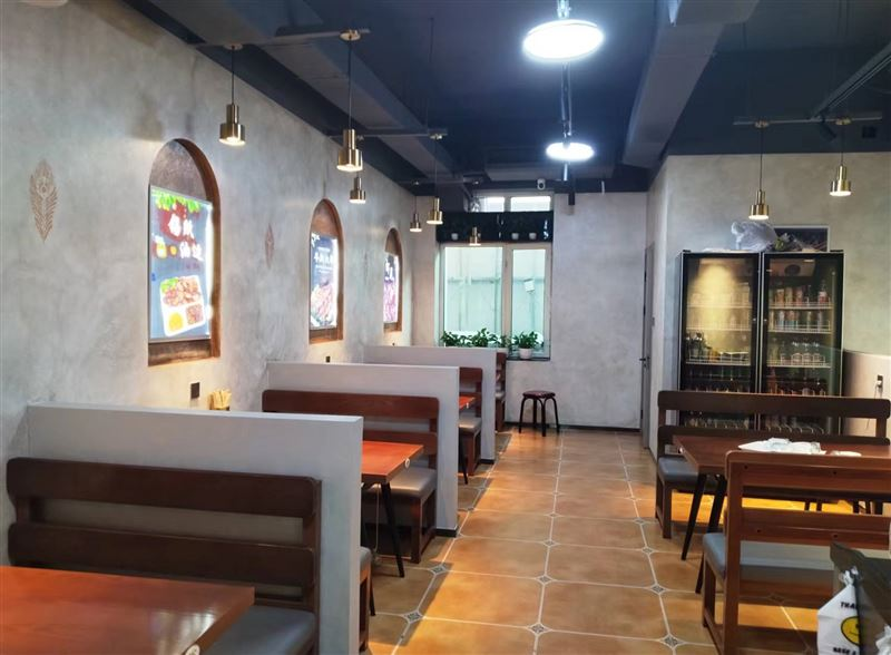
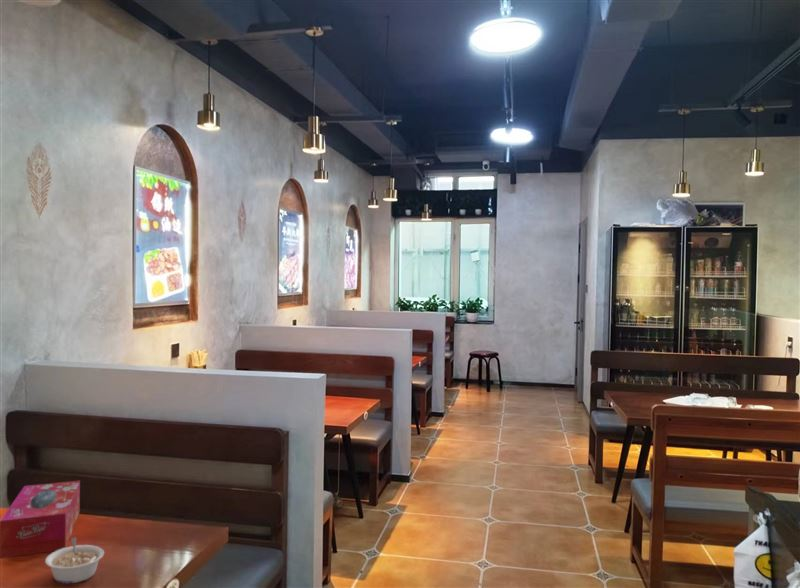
+ legume [44,536,105,585]
+ tissue box [0,480,81,559]
